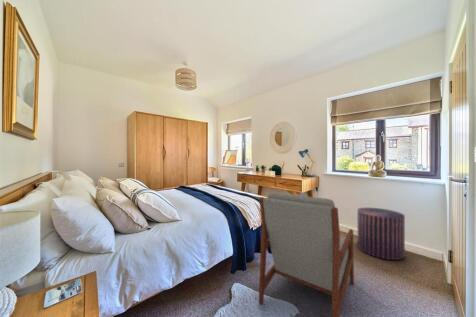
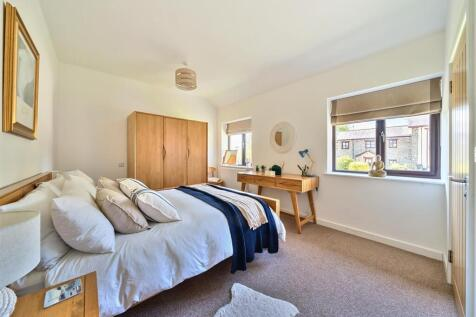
- pouf [357,207,406,261]
- armchair [258,192,355,317]
